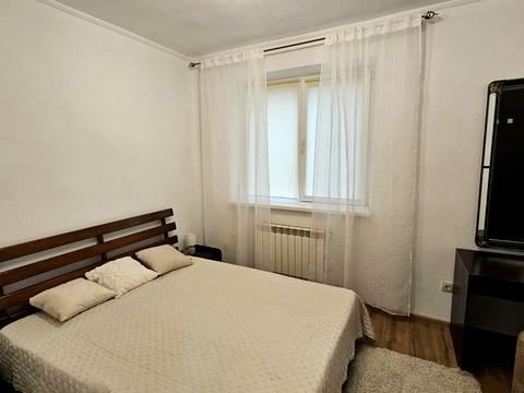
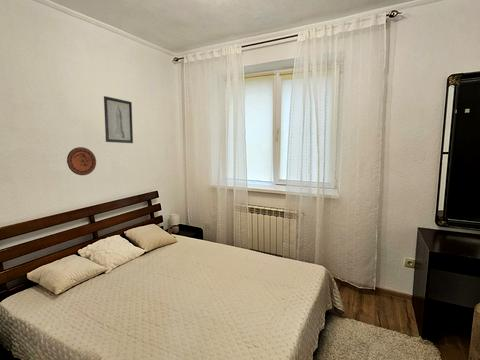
+ wall art [103,95,134,144]
+ decorative plate [66,146,97,176]
